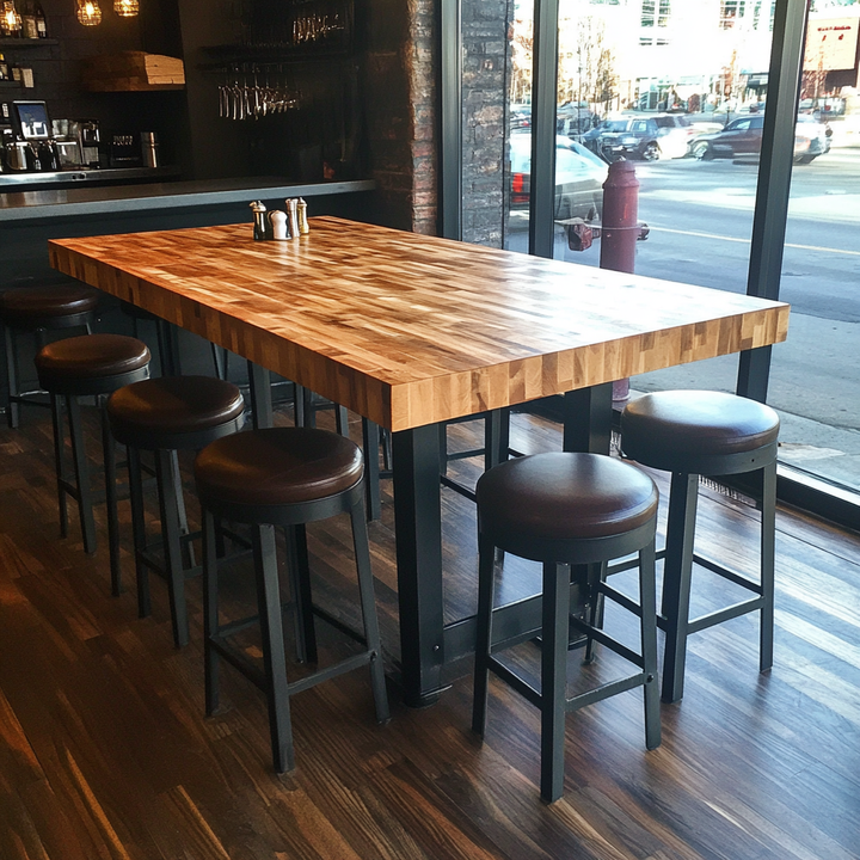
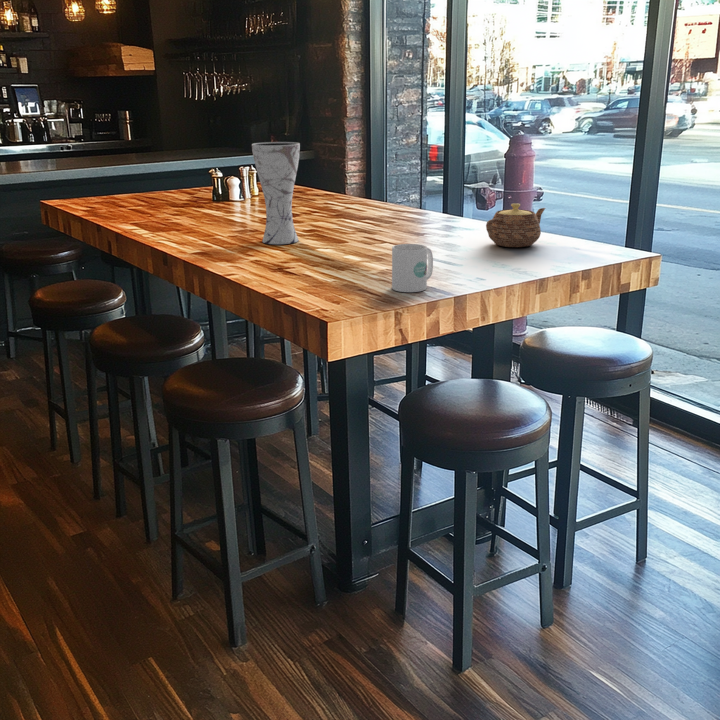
+ mug [391,243,434,293]
+ vase [251,141,301,245]
+ teapot [485,203,547,248]
